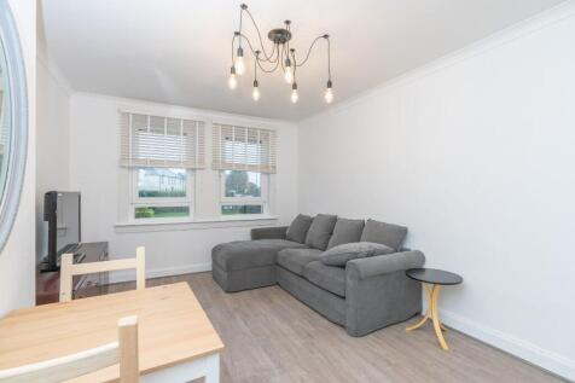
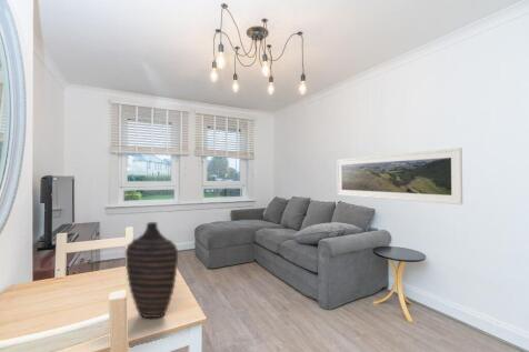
+ decorative vase [124,221,179,319]
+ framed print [336,147,463,205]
